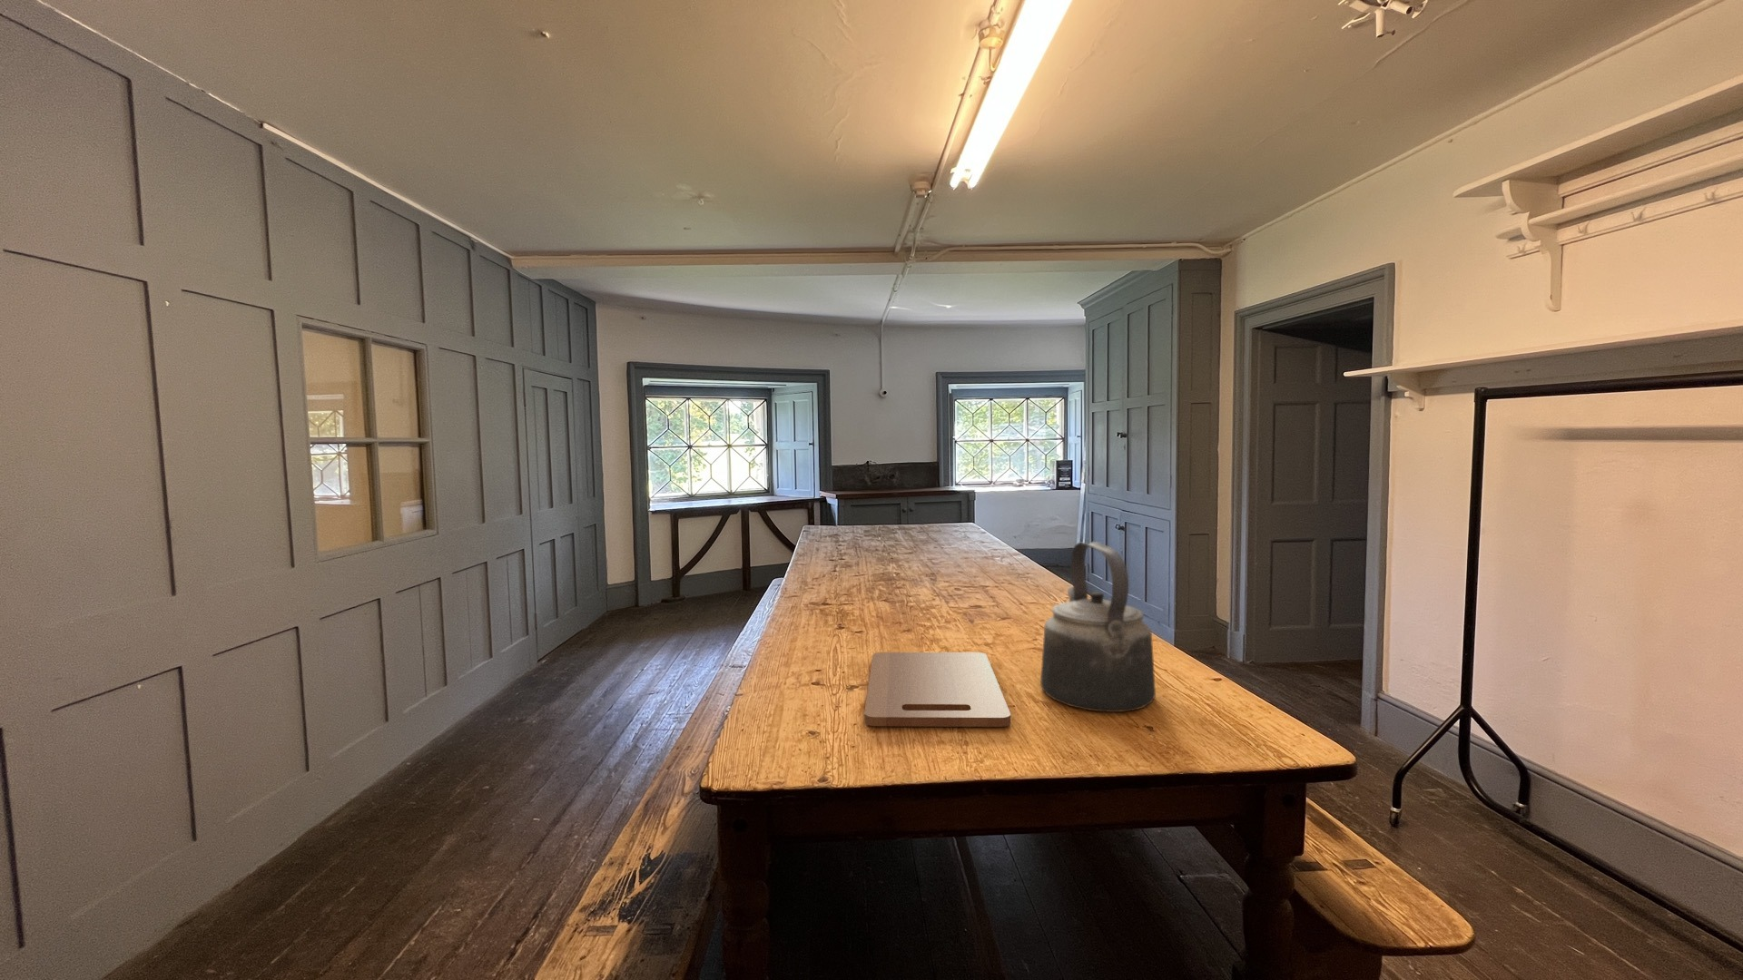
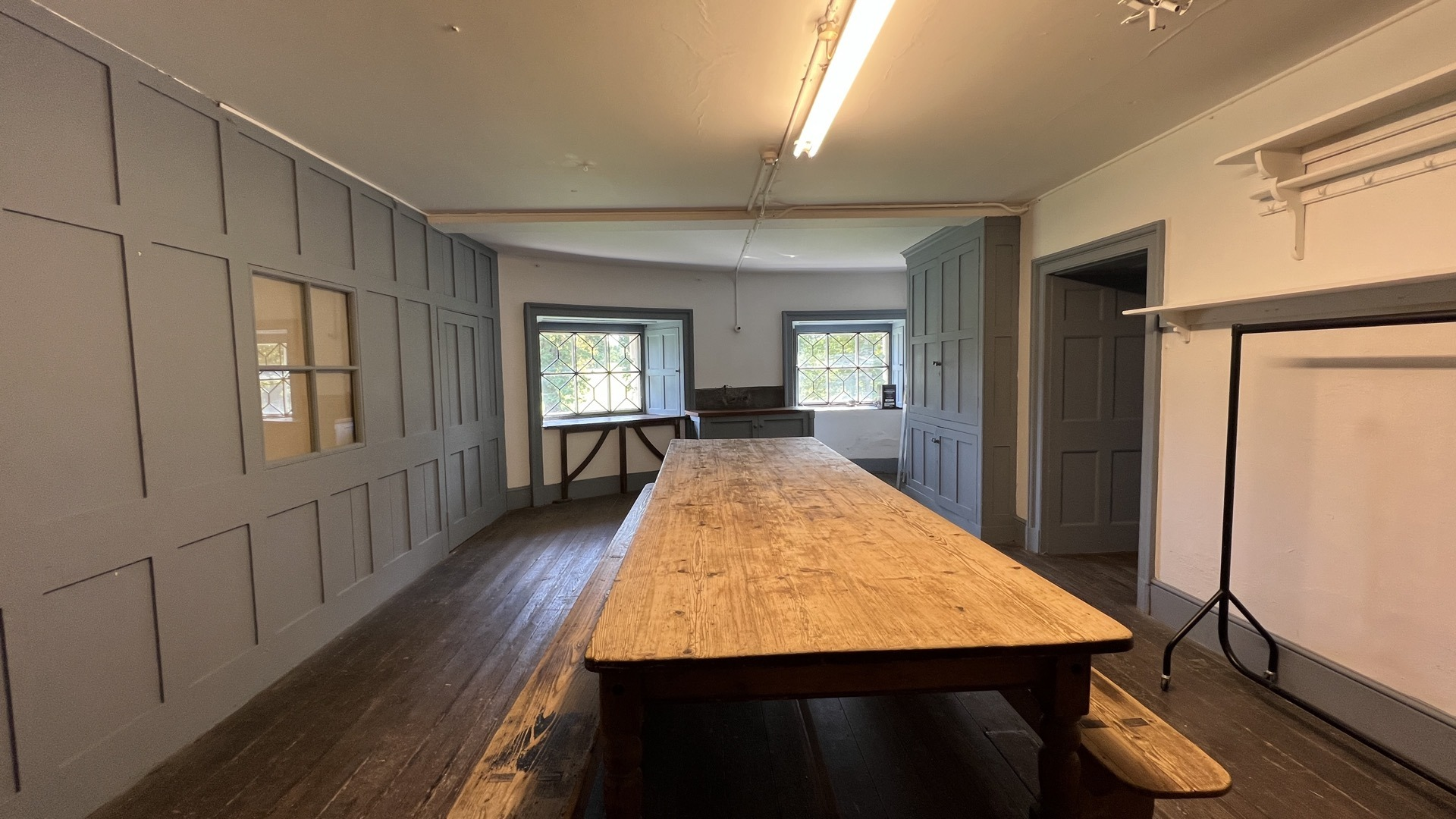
- cutting board [863,651,1012,728]
- kettle [1039,541,1156,713]
